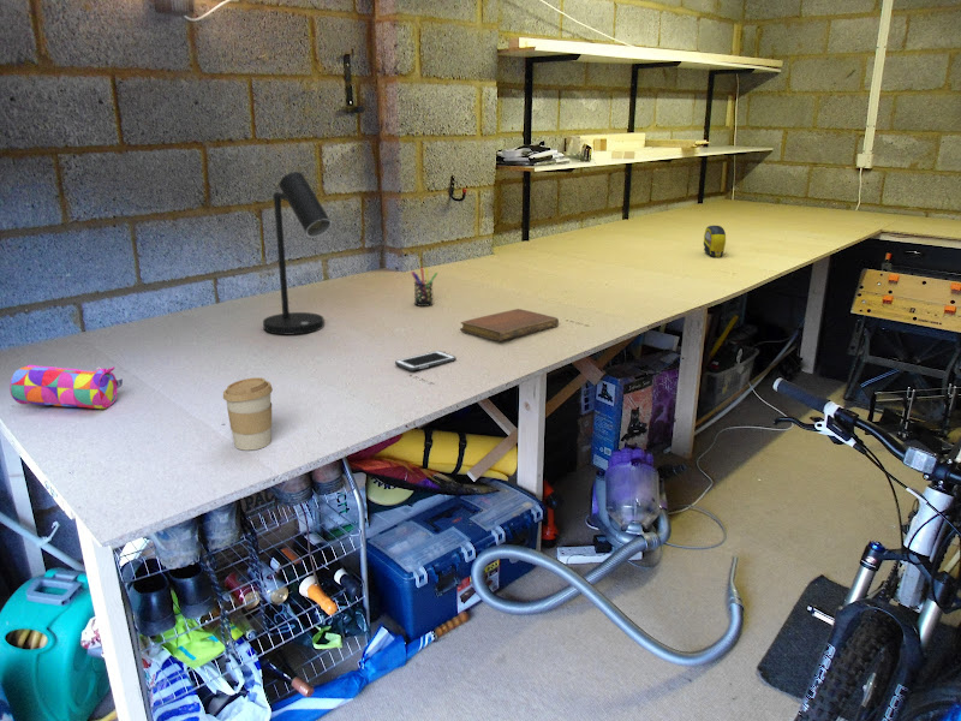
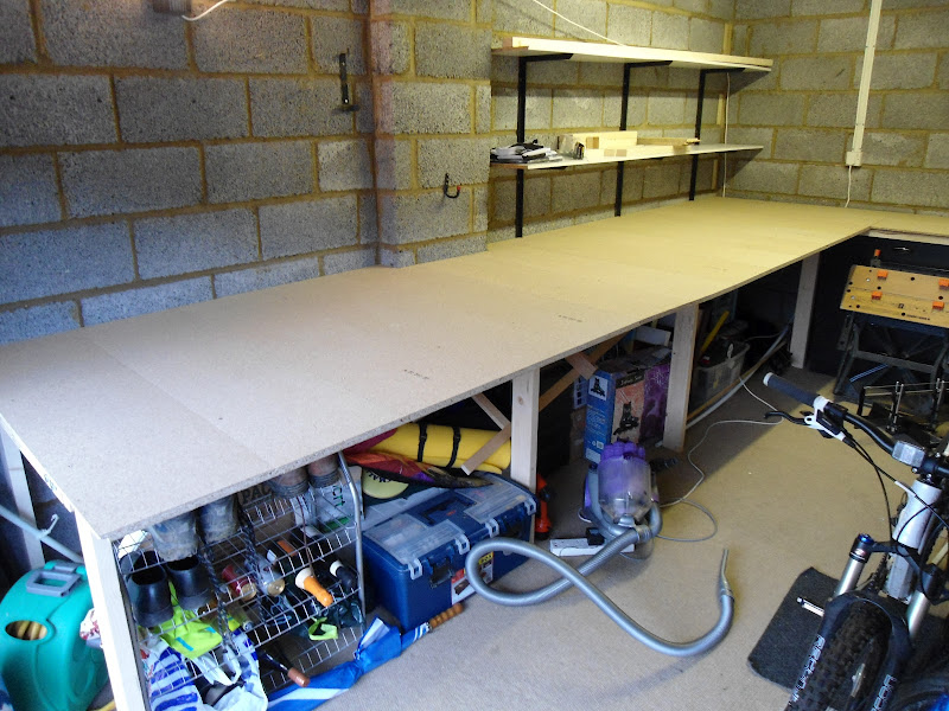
- notebook [459,308,560,342]
- pen holder [411,267,438,308]
- cell phone [394,350,456,373]
- coffee cup [222,376,274,452]
- pencil case [8,364,124,410]
- desk lamp [262,171,333,335]
- tape measure [703,225,727,258]
